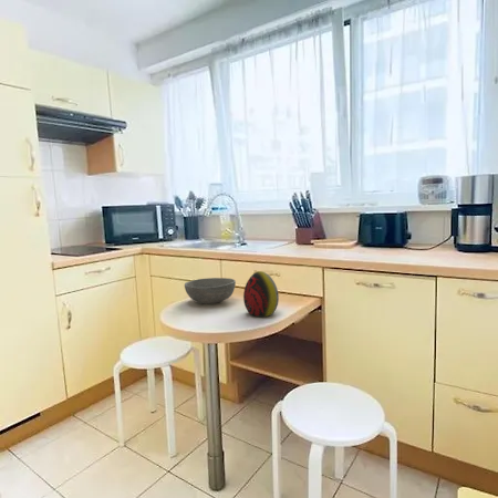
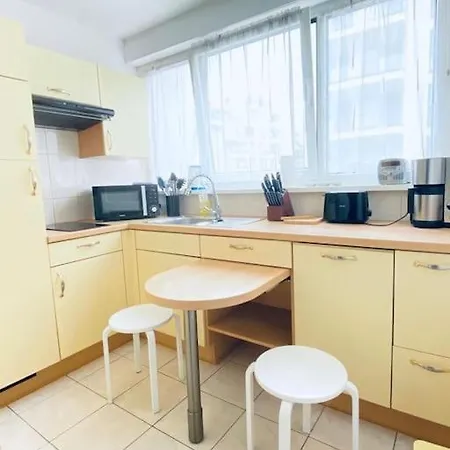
- decorative egg [242,270,280,318]
- bowl [184,277,237,304]
